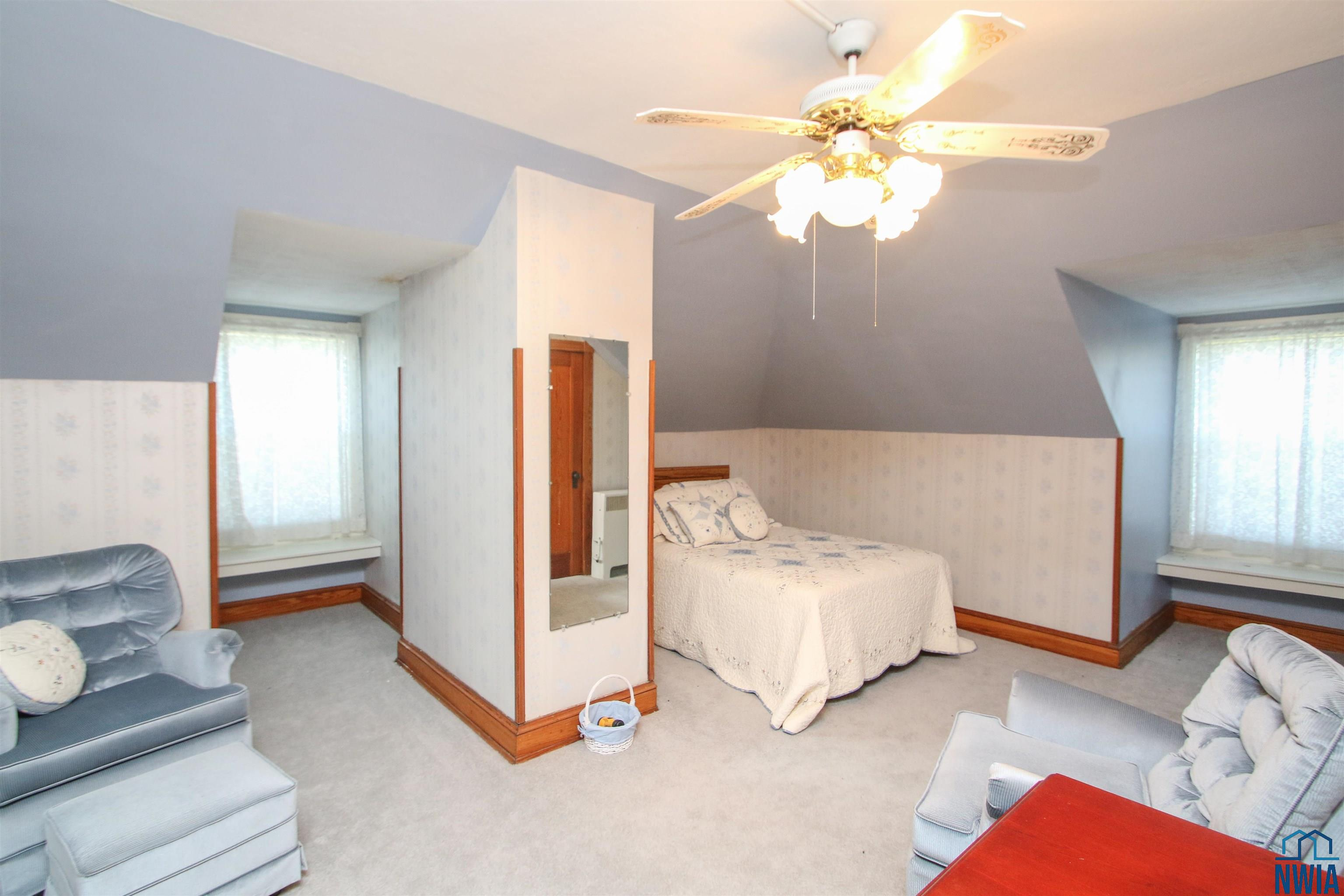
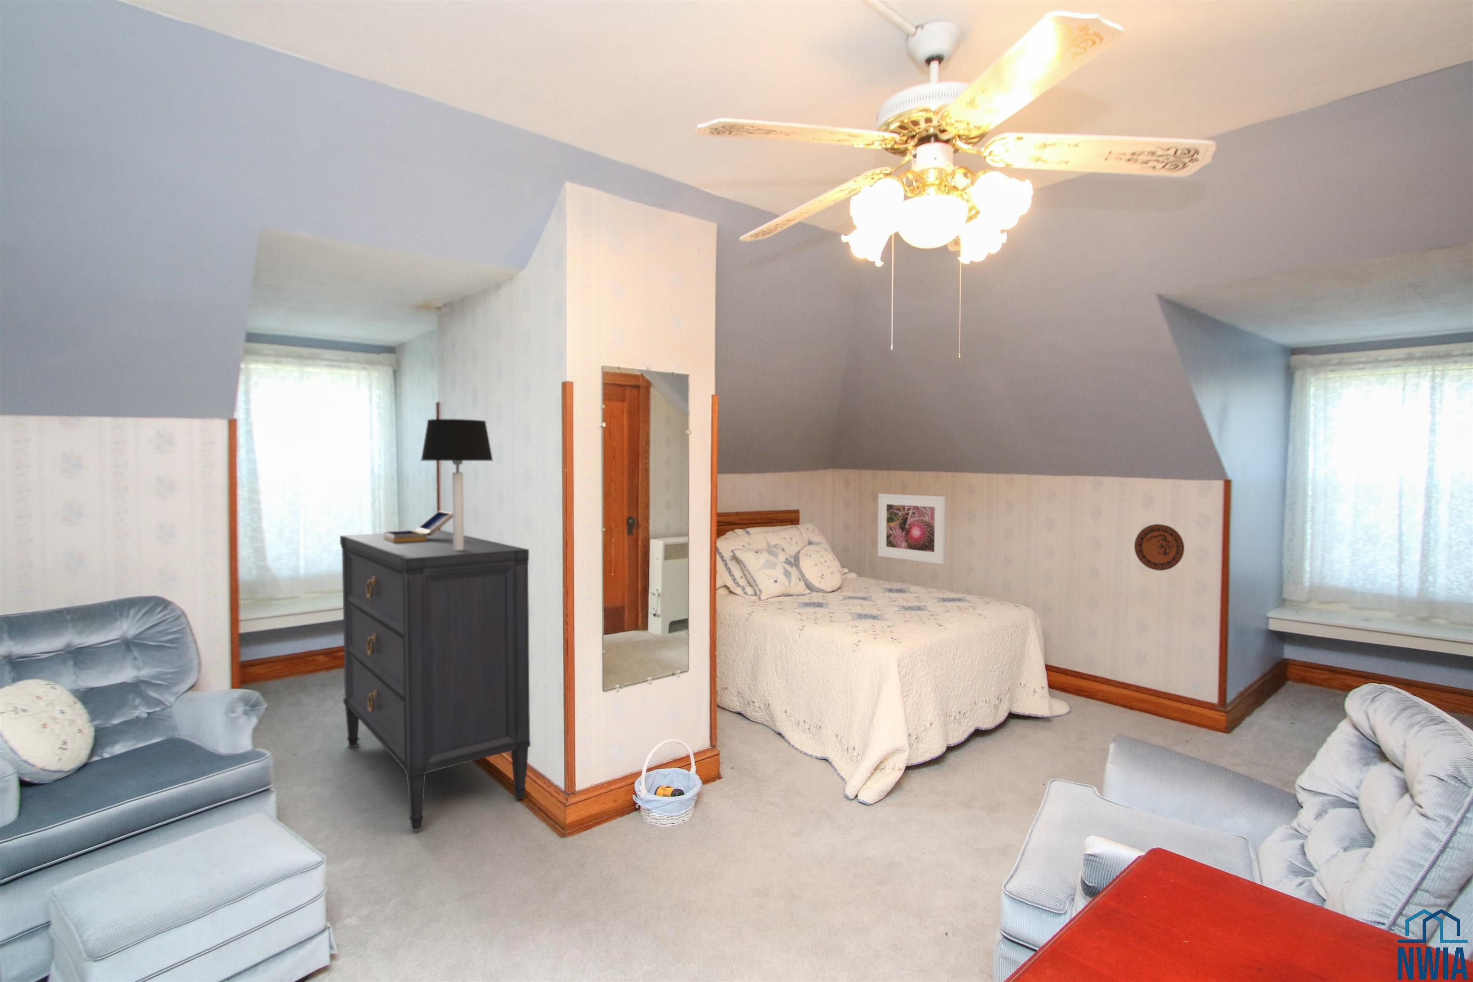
+ table lamp [420,419,494,550]
+ jewelry box [384,510,453,543]
+ decorative plate [1134,524,1185,571]
+ dresser [340,529,530,832]
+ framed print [878,493,946,564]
